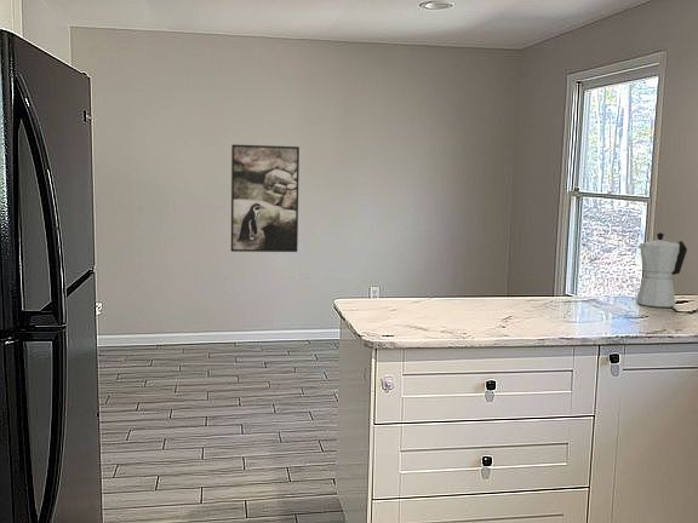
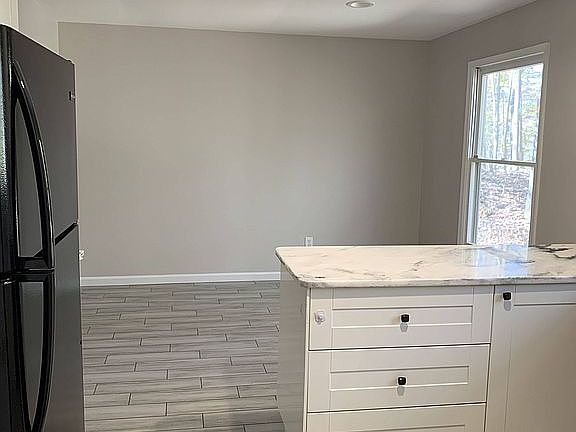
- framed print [230,144,301,253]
- moka pot [635,231,688,309]
